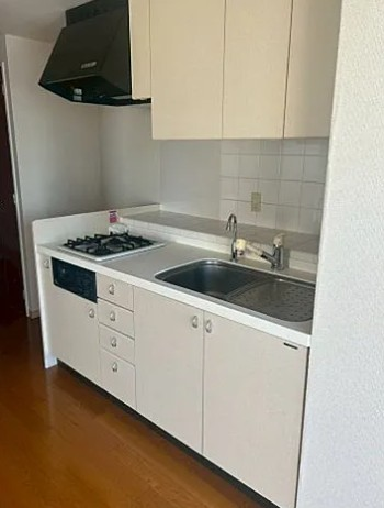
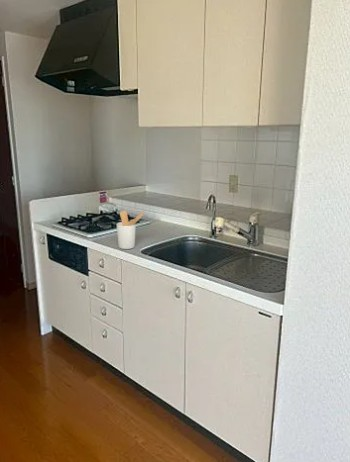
+ utensil holder [116,209,145,250]
